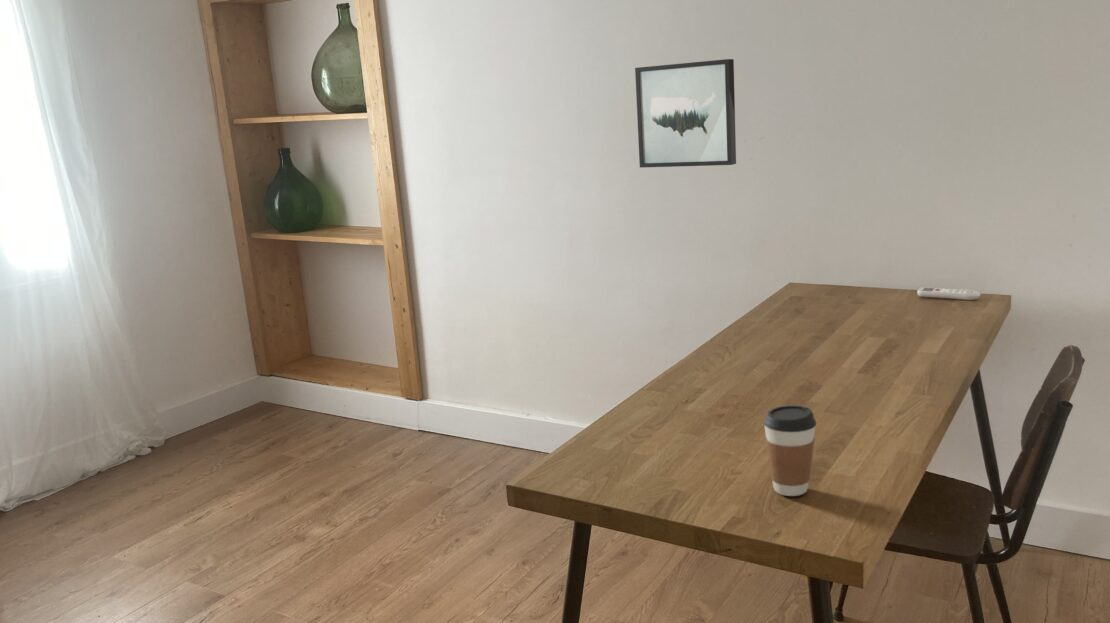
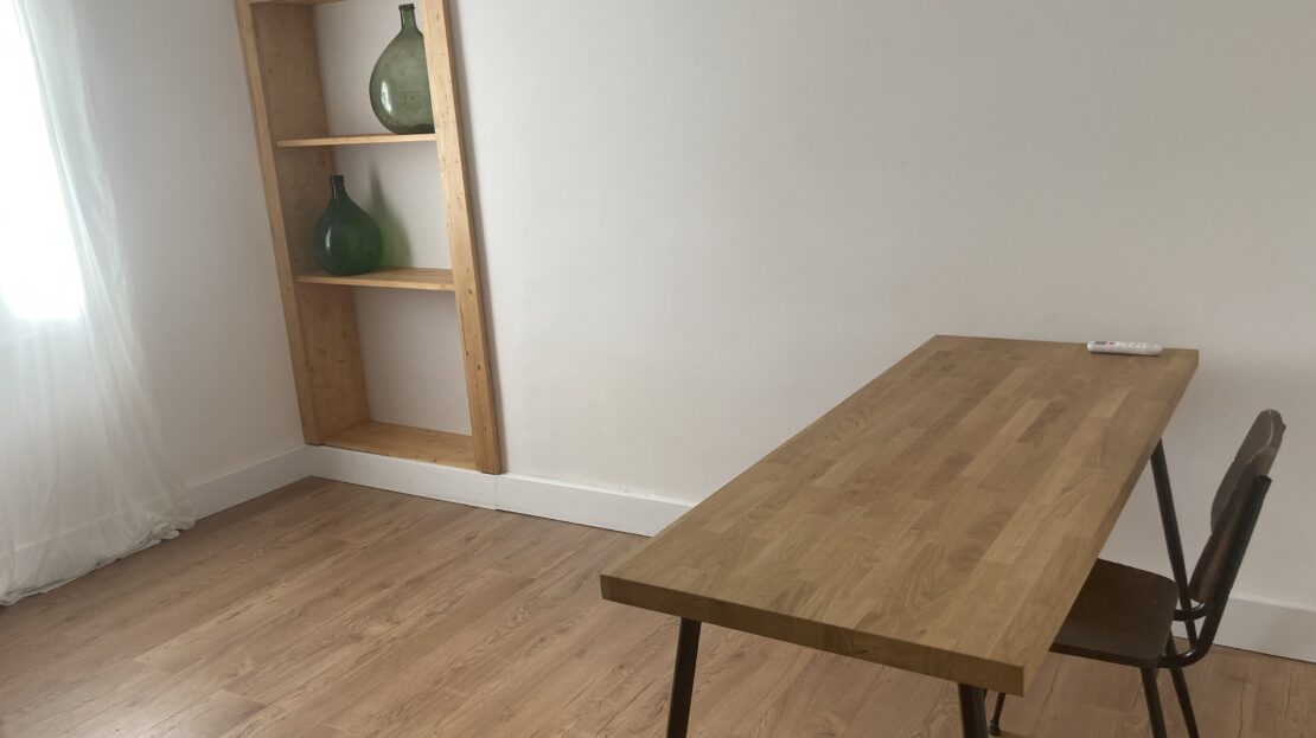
- coffee cup [762,404,817,497]
- wall art [634,58,737,169]
